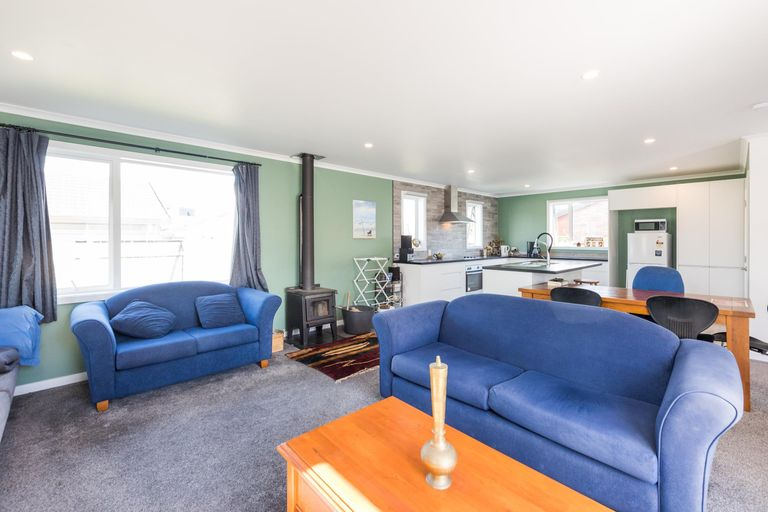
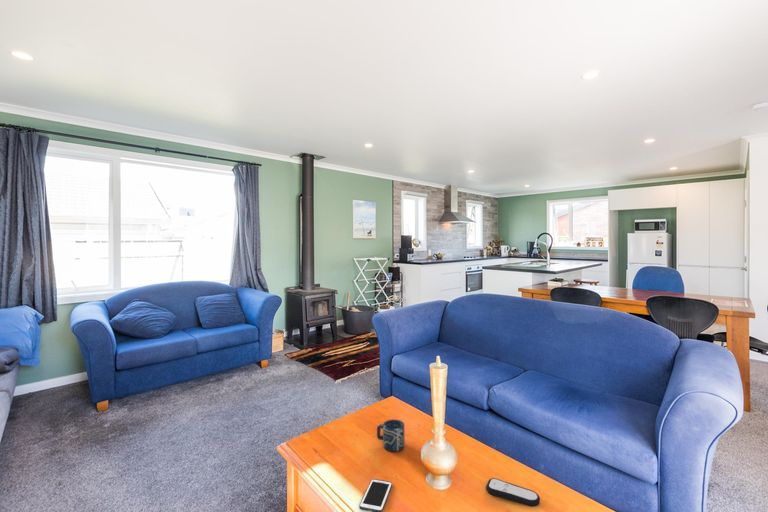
+ cell phone [358,478,393,512]
+ cup [376,418,405,453]
+ remote control [485,477,541,508]
